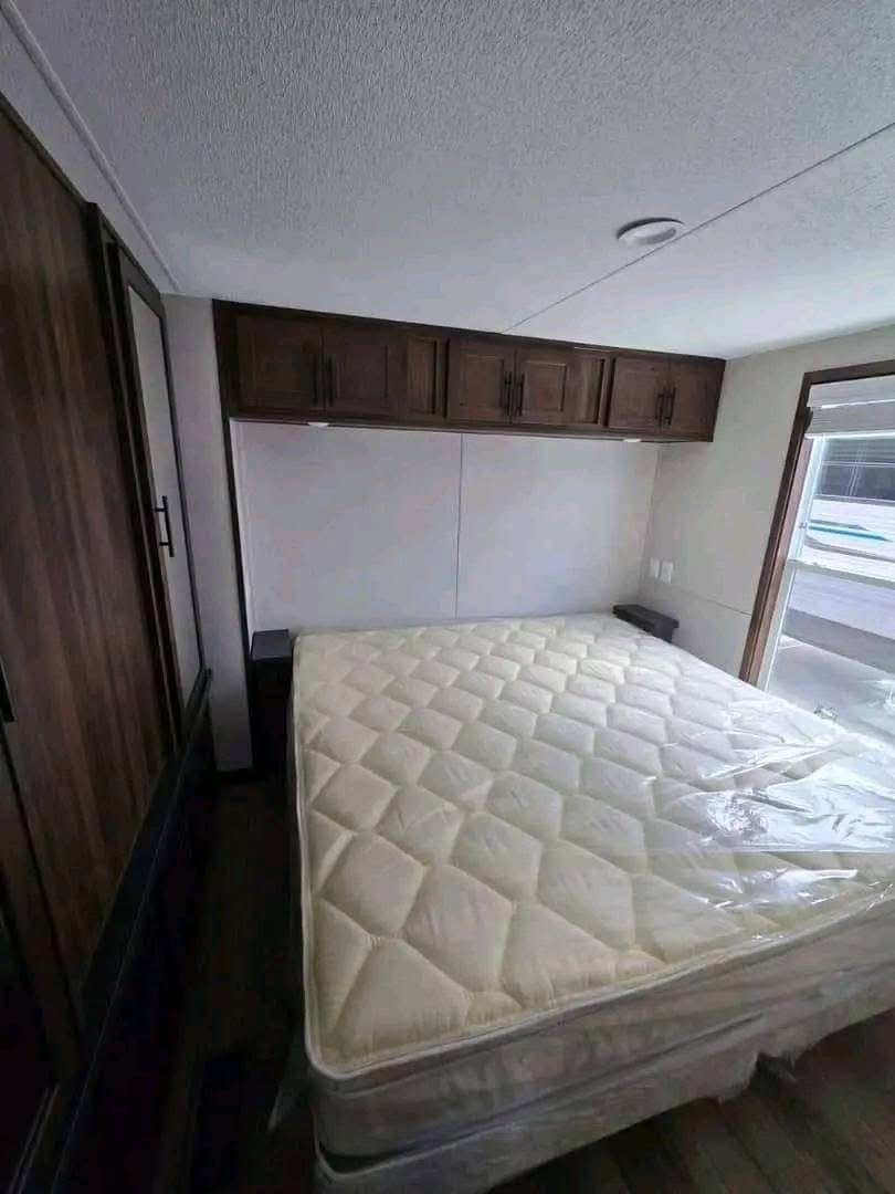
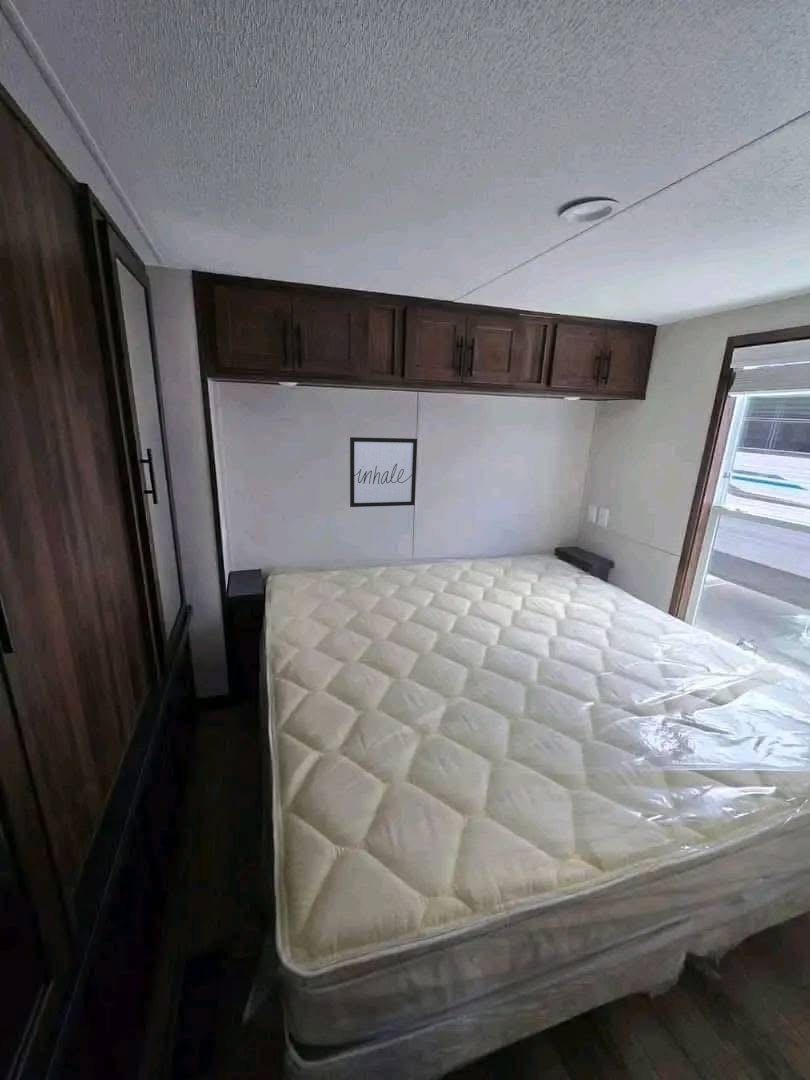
+ wall art [349,436,418,508]
